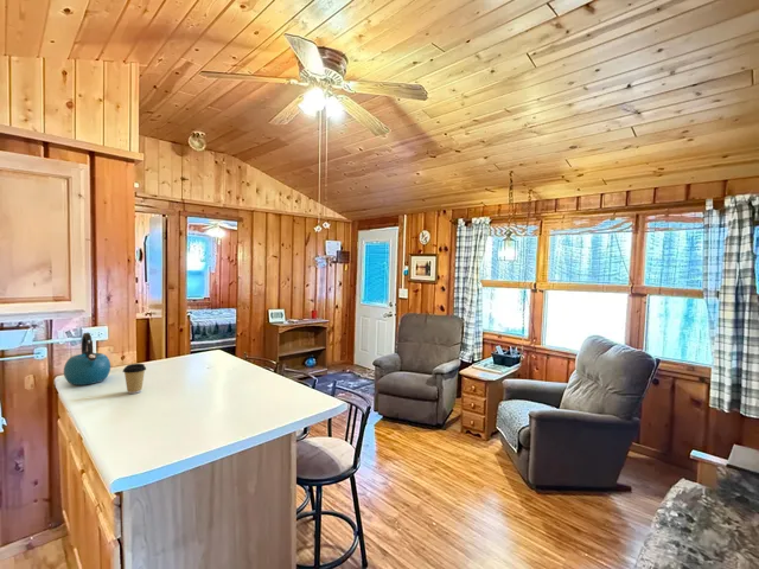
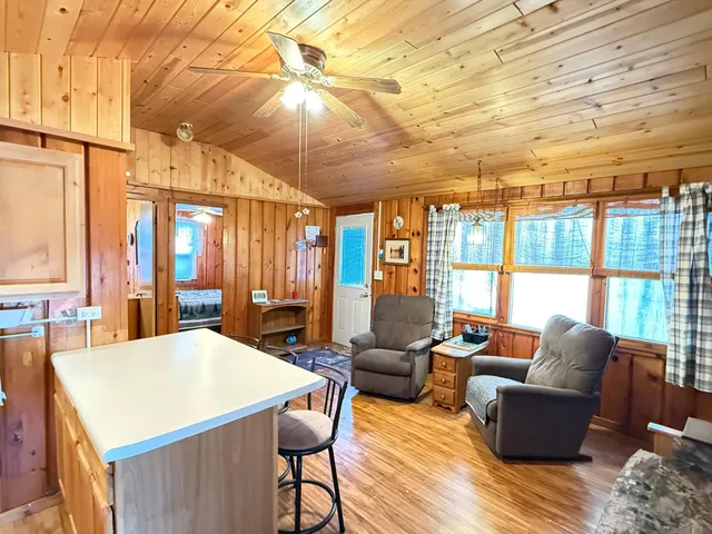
- coffee cup [122,363,147,395]
- kettle [63,332,111,386]
